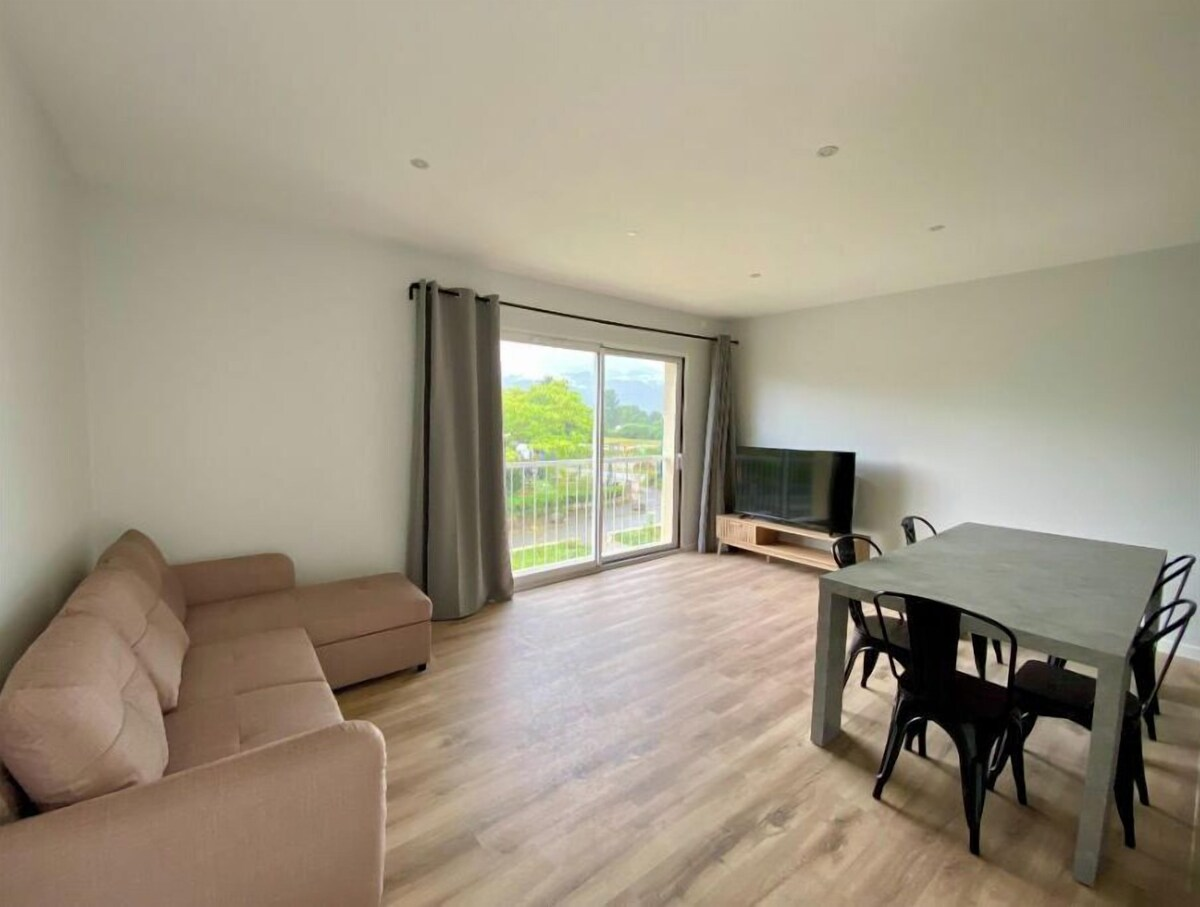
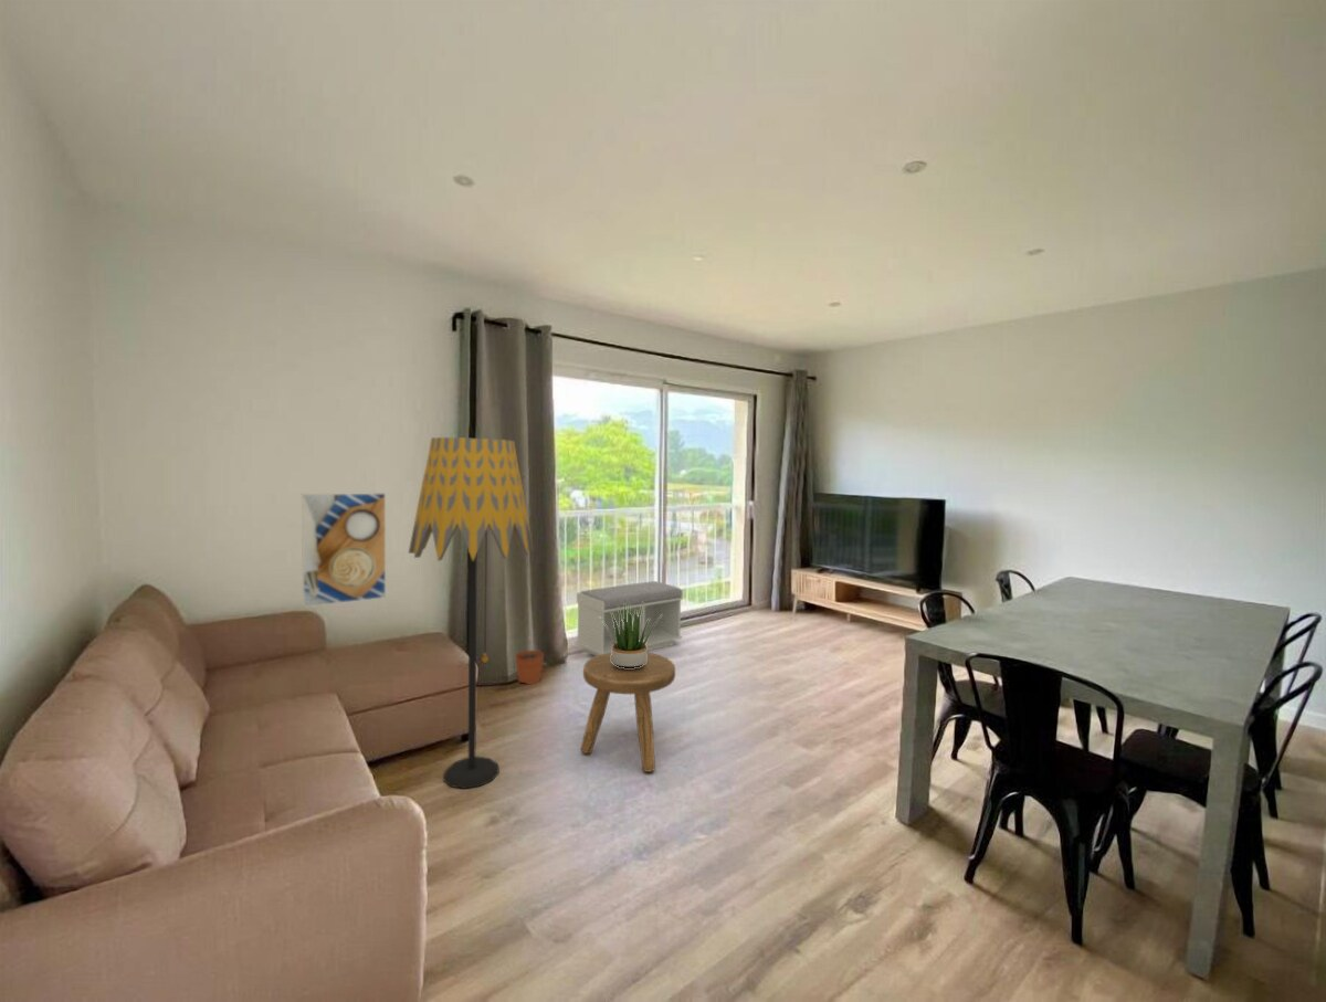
+ plant pot [514,640,545,685]
+ bench [575,580,684,657]
+ floor lamp [408,436,535,790]
+ potted plant [599,602,663,668]
+ stool [579,652,676,773]
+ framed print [301,492,387,608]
